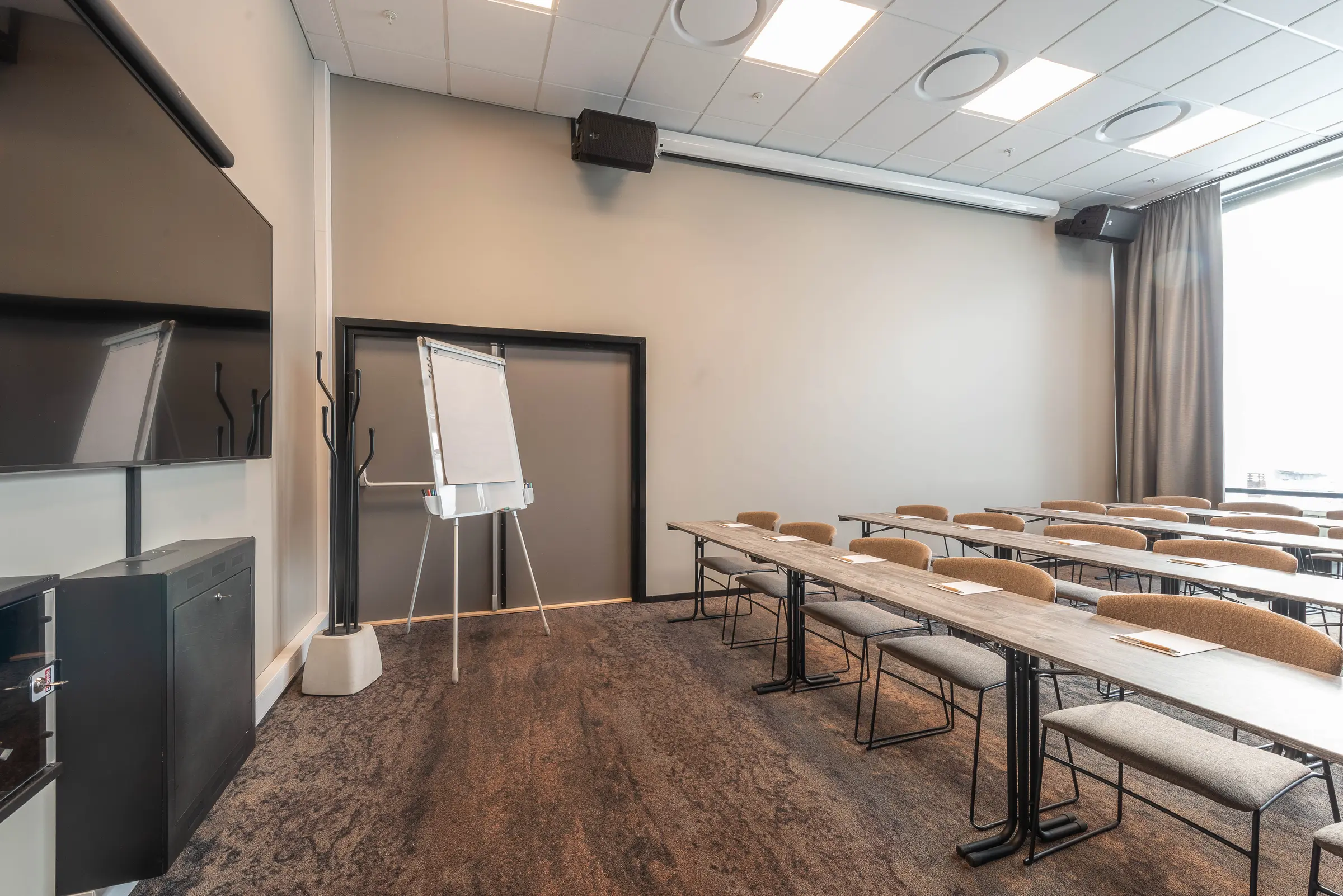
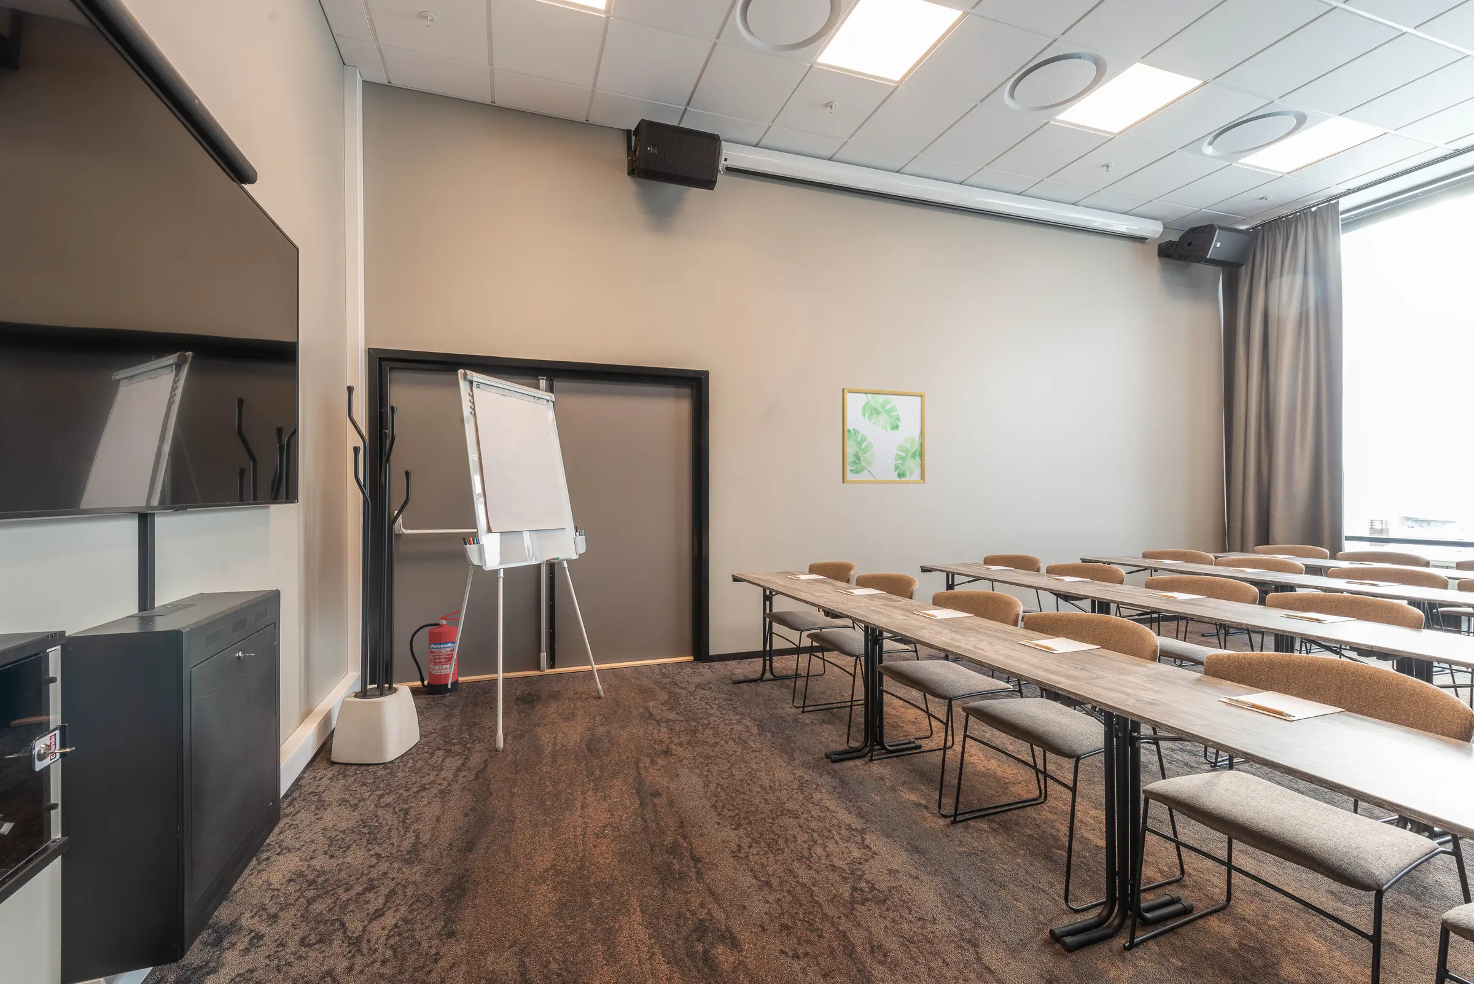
+ wall art [842,387,925,484]
+ fire extinguisher [409,610,460,695]
